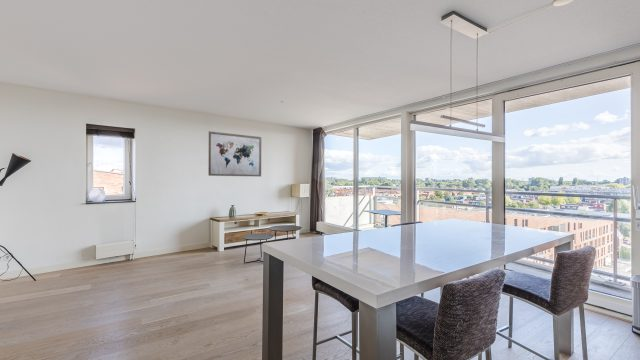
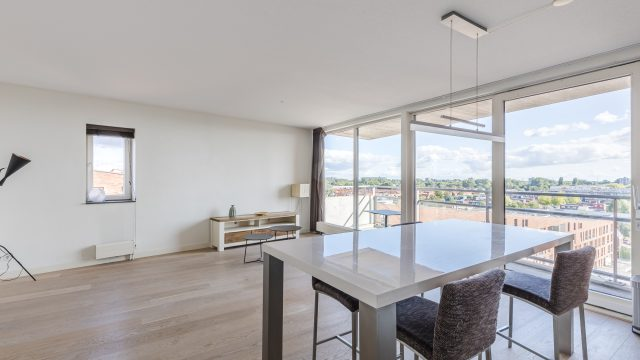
- wall art [207,130,262,177]
